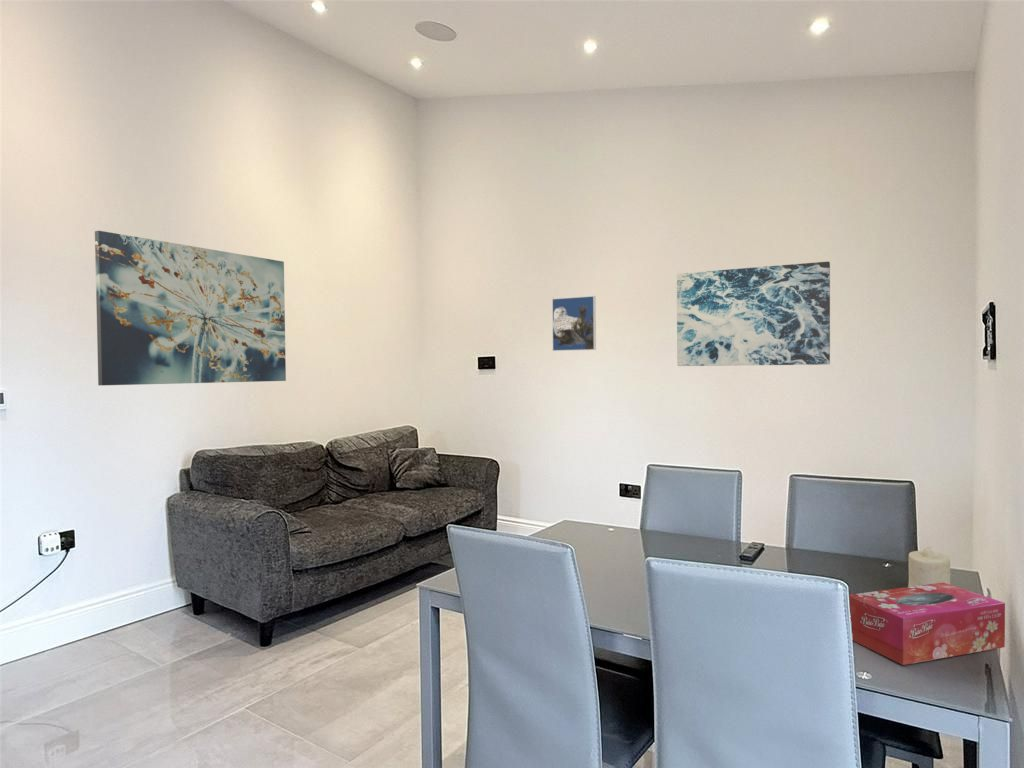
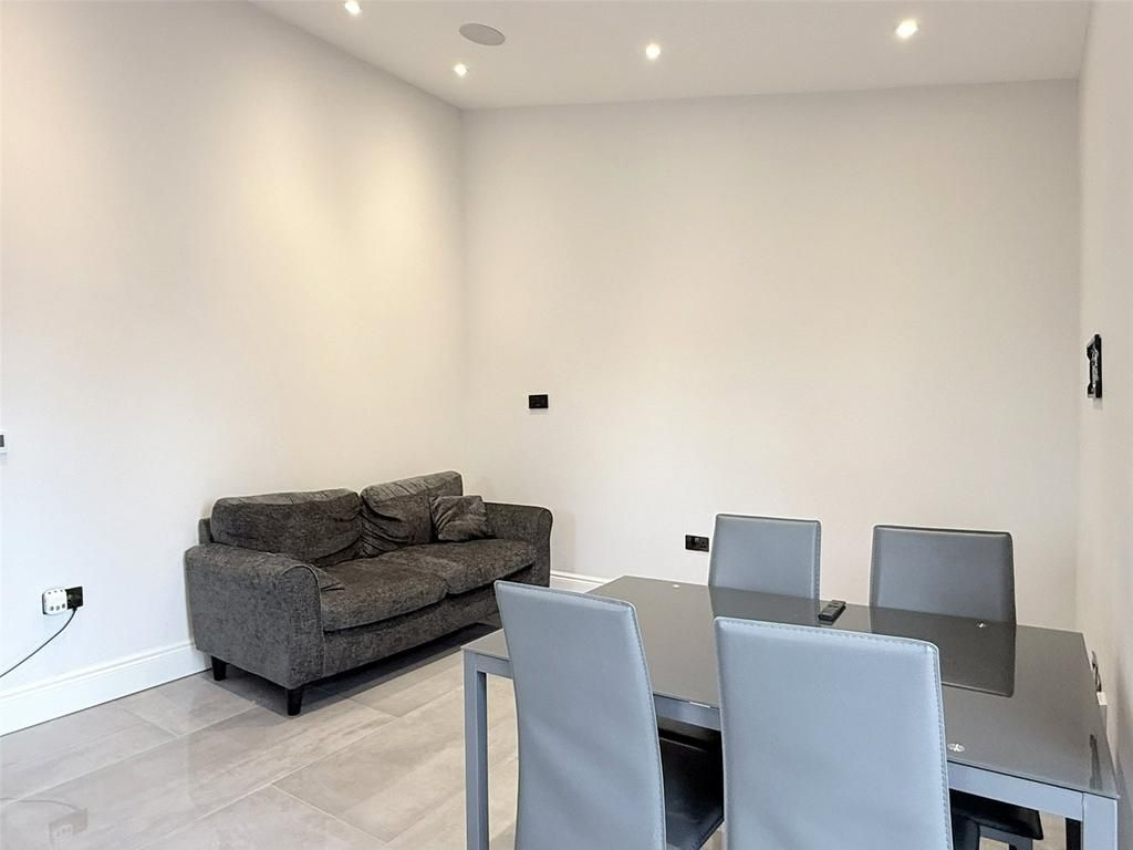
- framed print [551,295,597,352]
- wall art [676,261,831,367]
- tissue box [848,582,1006,666]
- wall art [94,230,287,386]
- candle [907,545,951,587]
